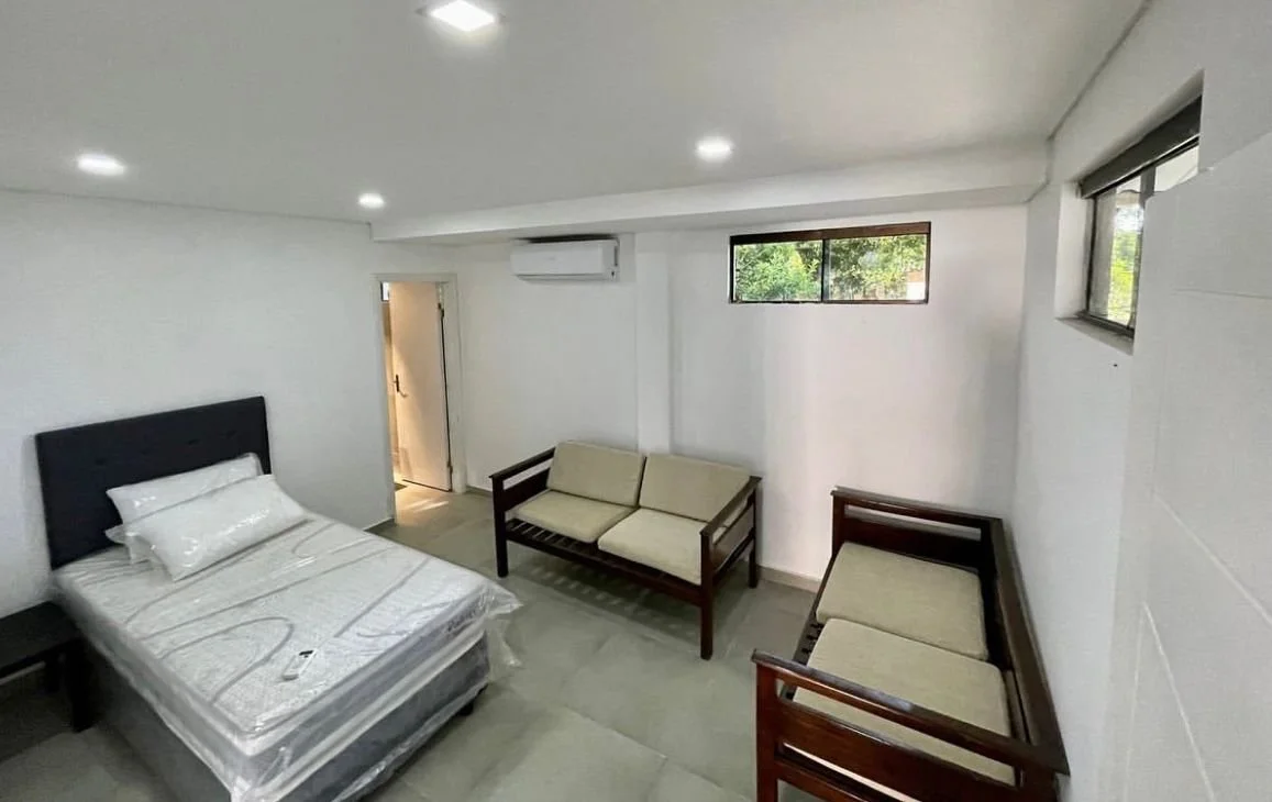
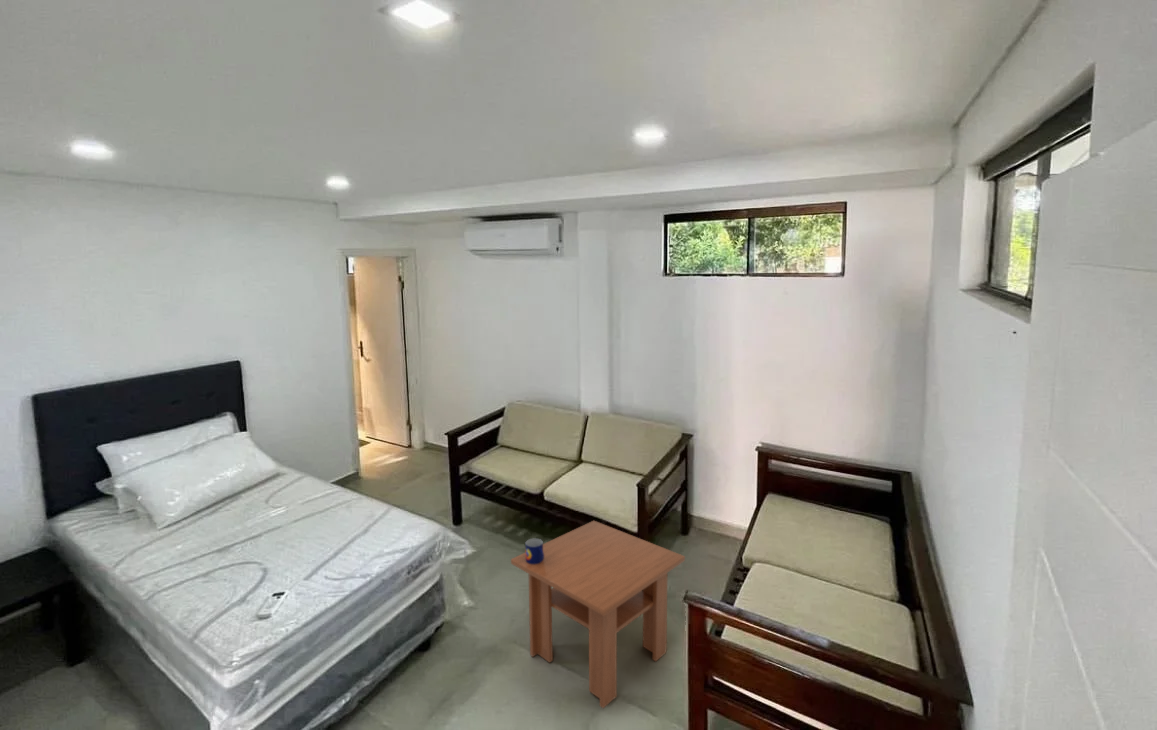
+ mug [524,538,544,564]
+ coffee table [510,520,686,709]
